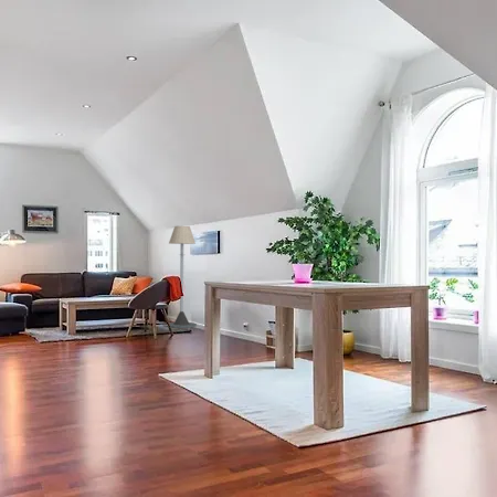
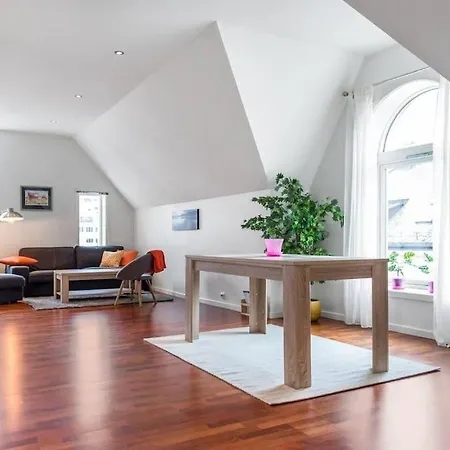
- floor lamp [166,225,198,329]
